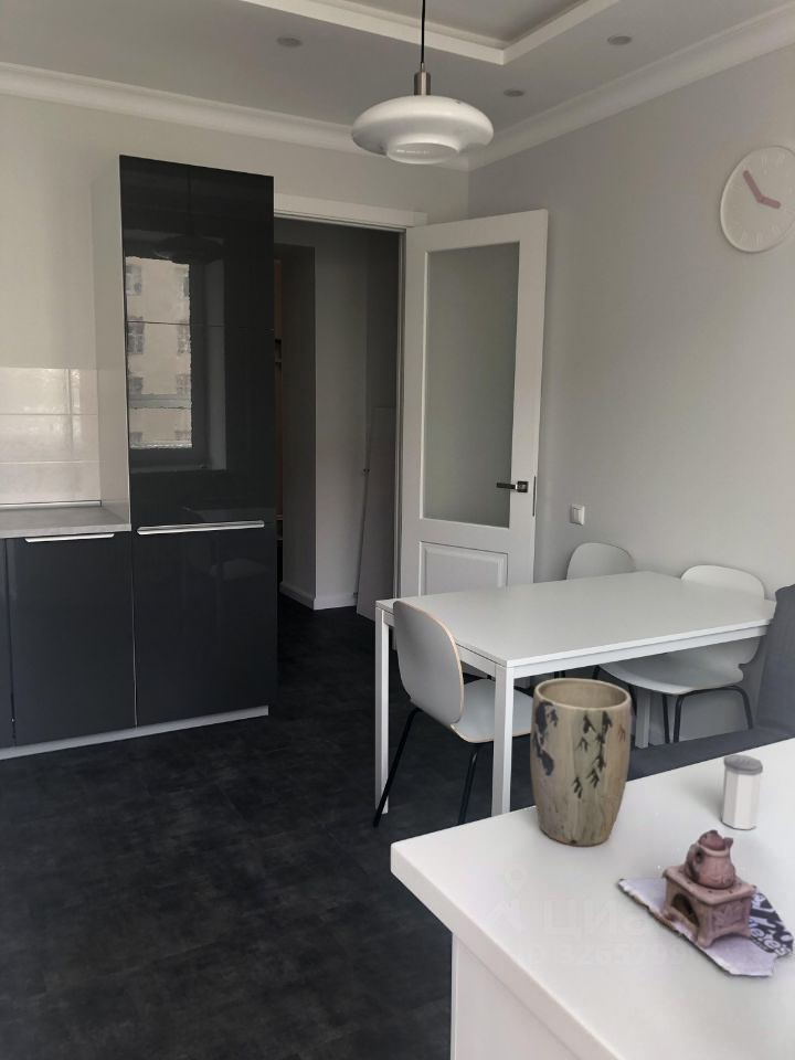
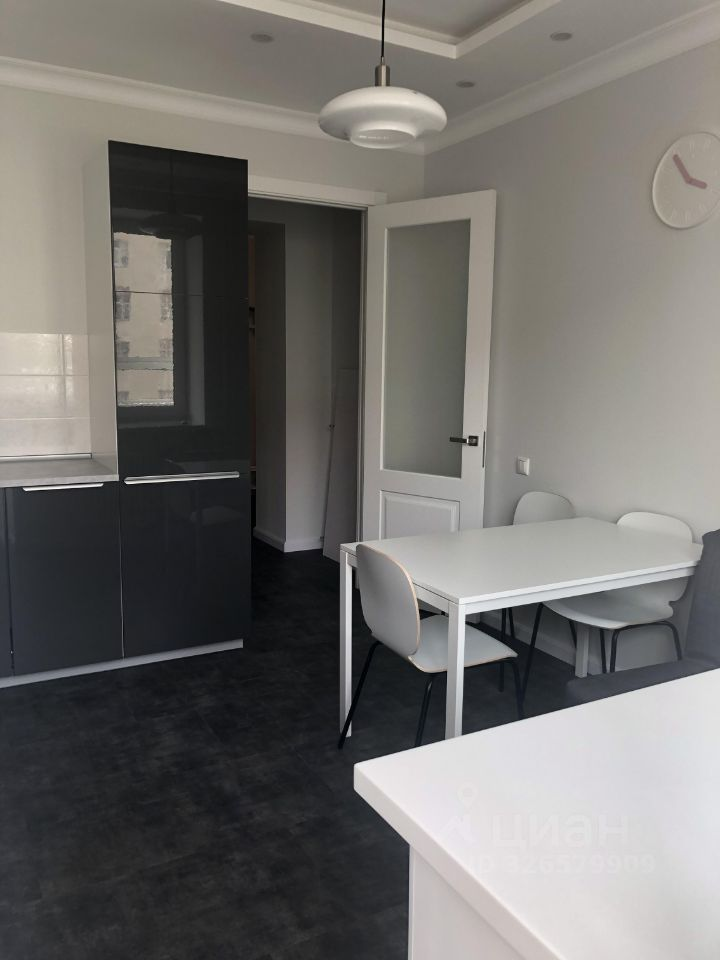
- plant pot [529,677,633,847]
- teapot [617,829,795,976]
- salt shaker [720,753,764,830]
